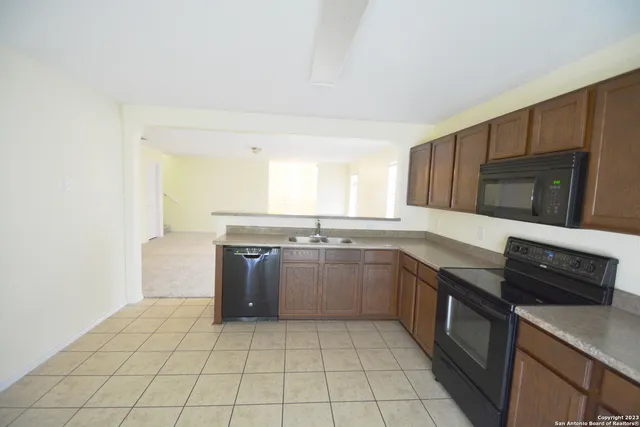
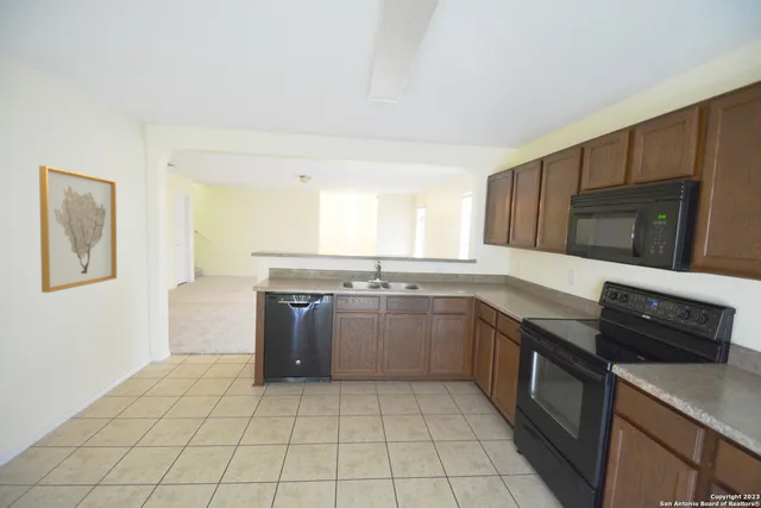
+ wall art [38,164,118,294]
